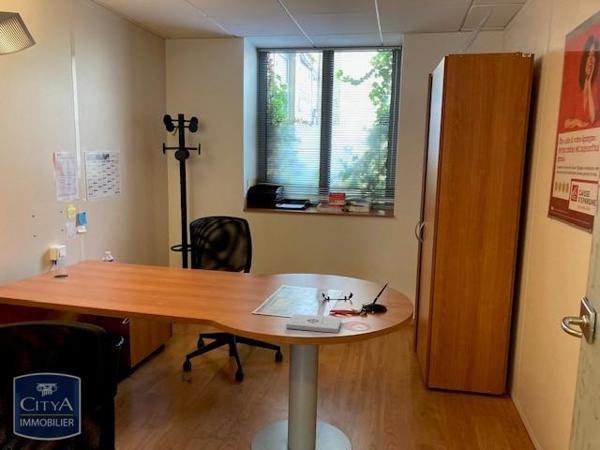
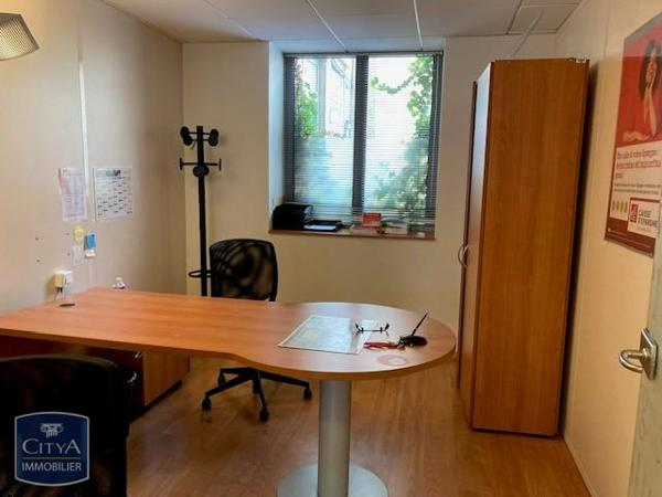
- notepad [285,313,342,334]
